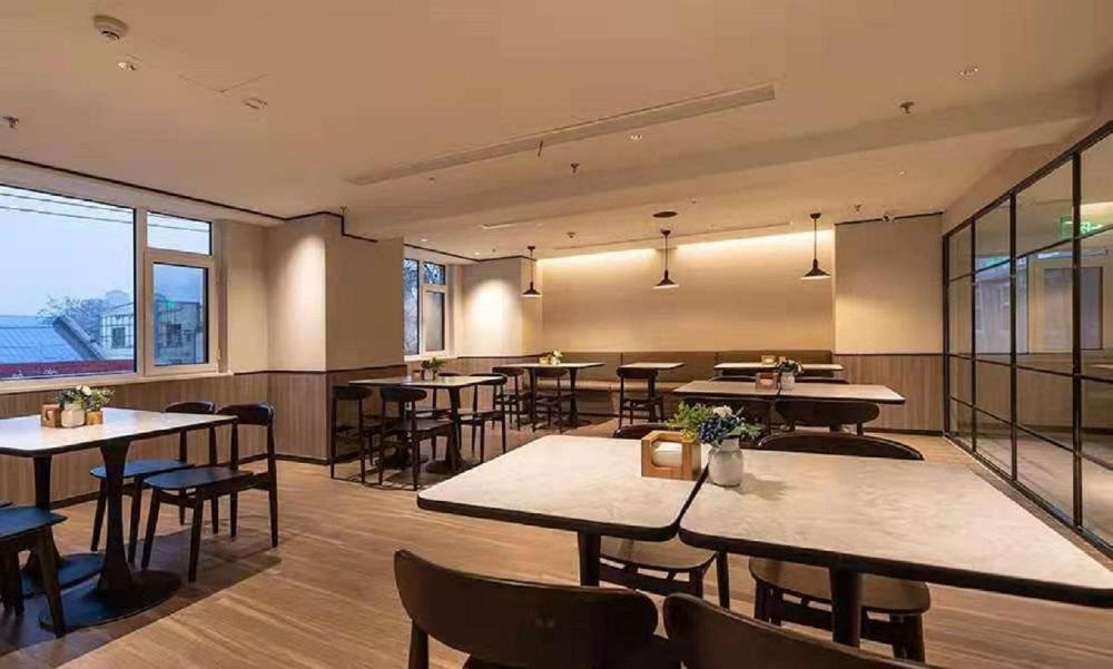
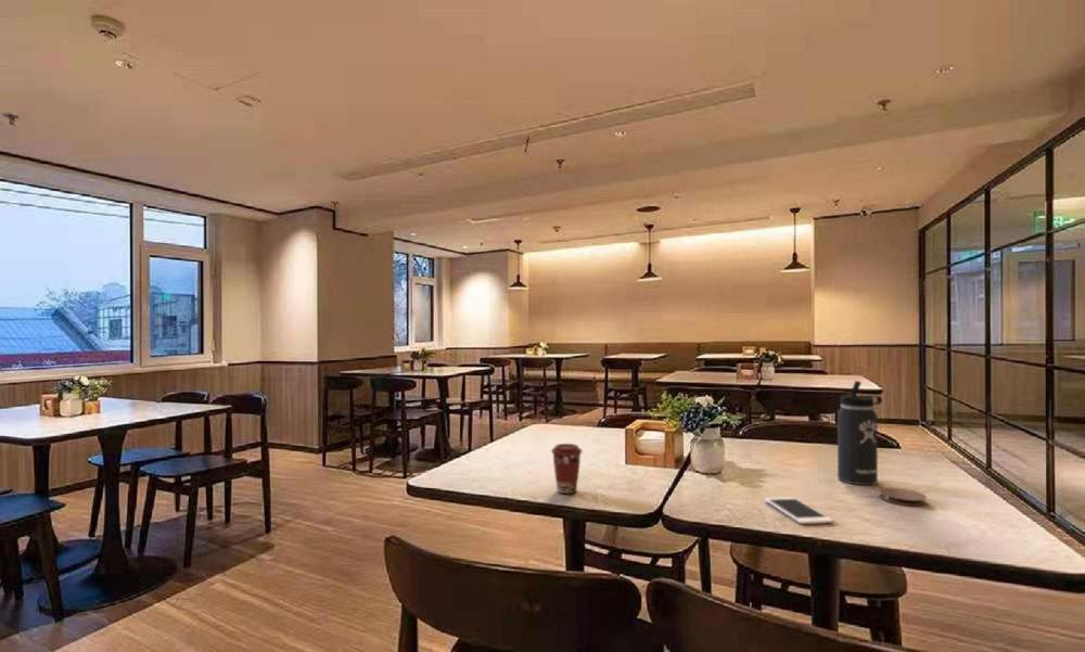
+ cell phone [764,496,834,525]
+ thermos bottle [837,380,883,486]
+ coffee cup [550,443,584,495]
+ coaster [878,486,928,507]
